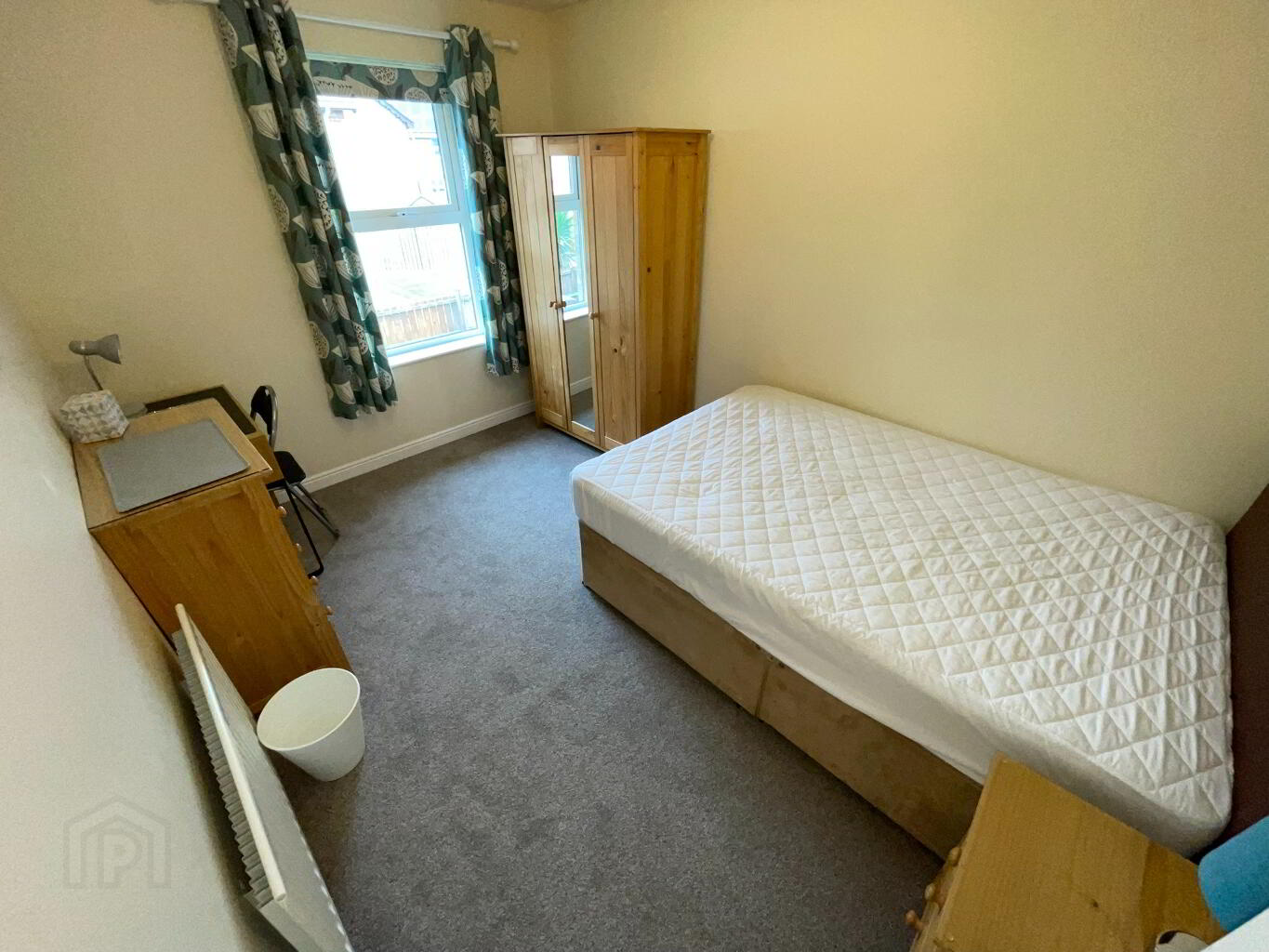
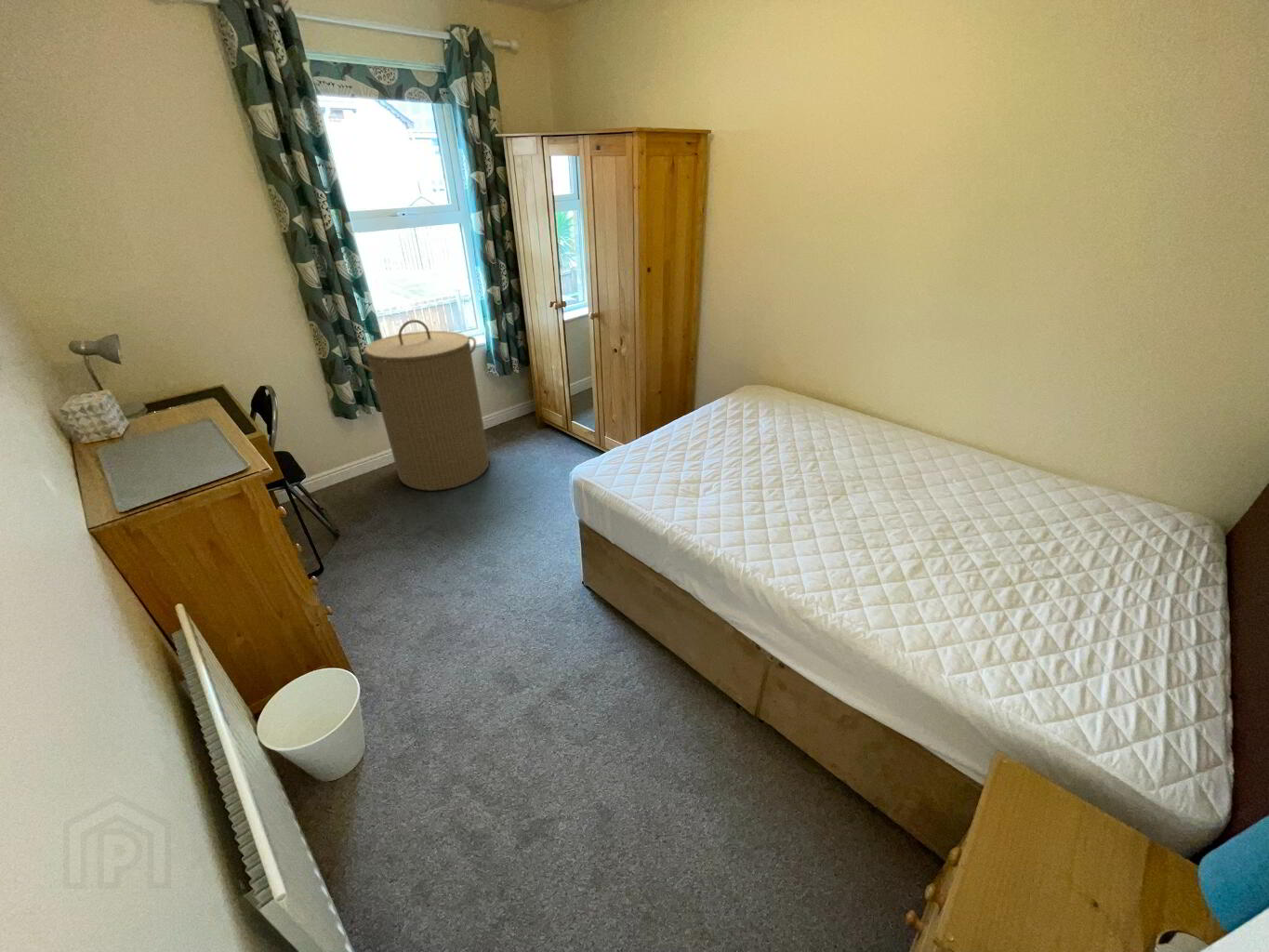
+ laundry hamper [354,319,490,492]
